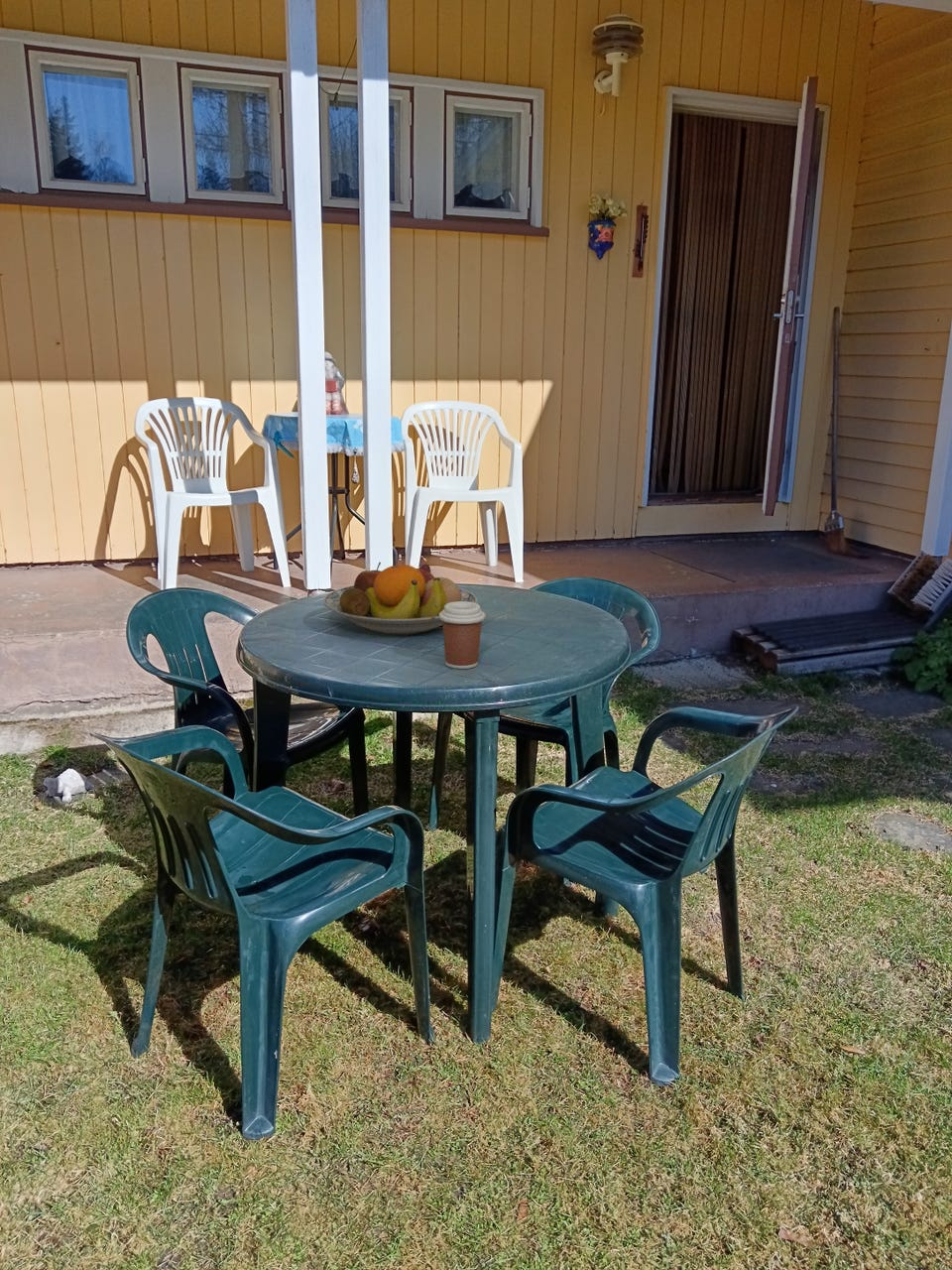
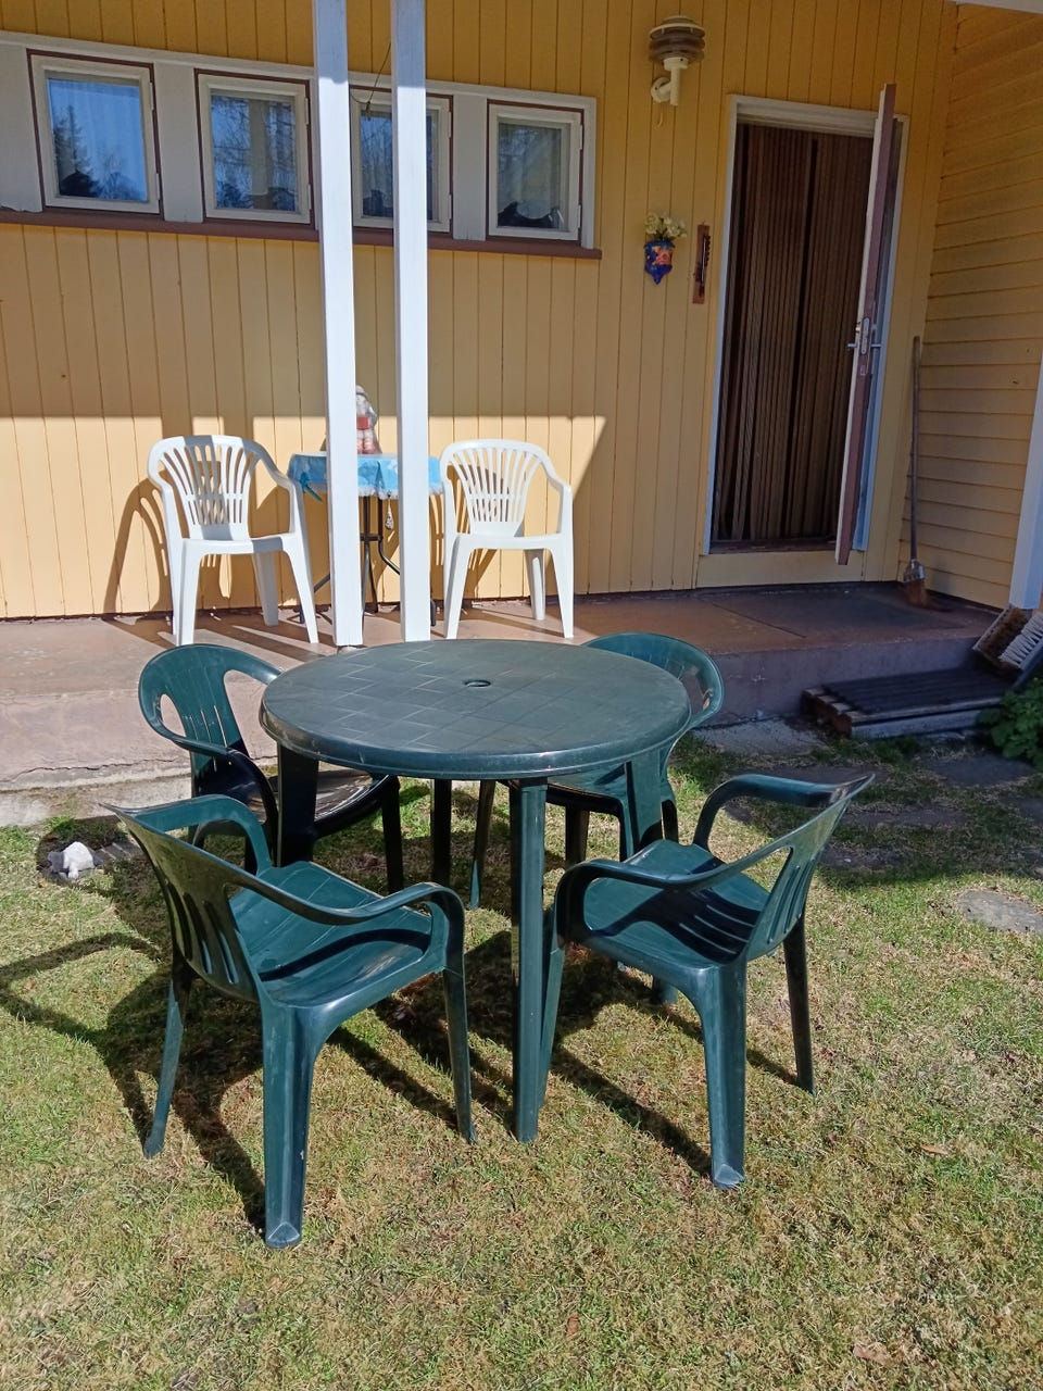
- fruit bowl [322,562,478,636]
- coffee cup [439,601,486,670]
